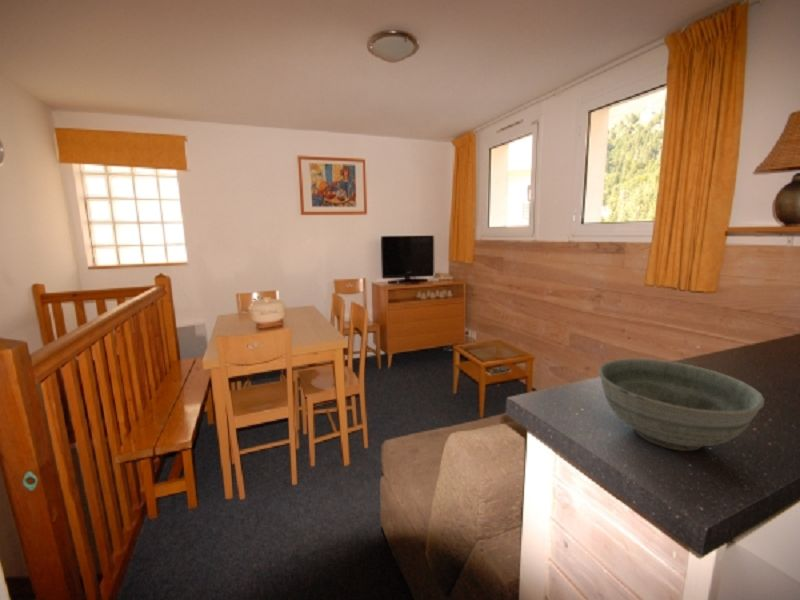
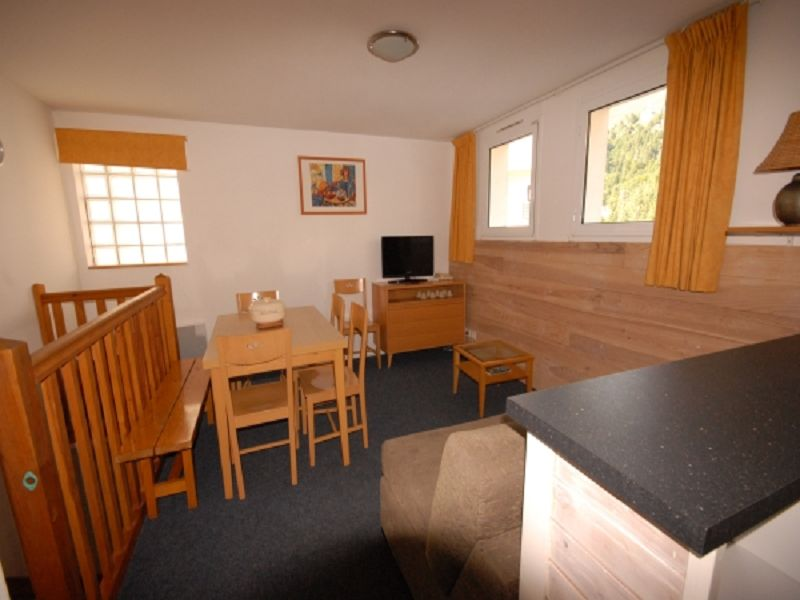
- bowl [597,358,765,452]
